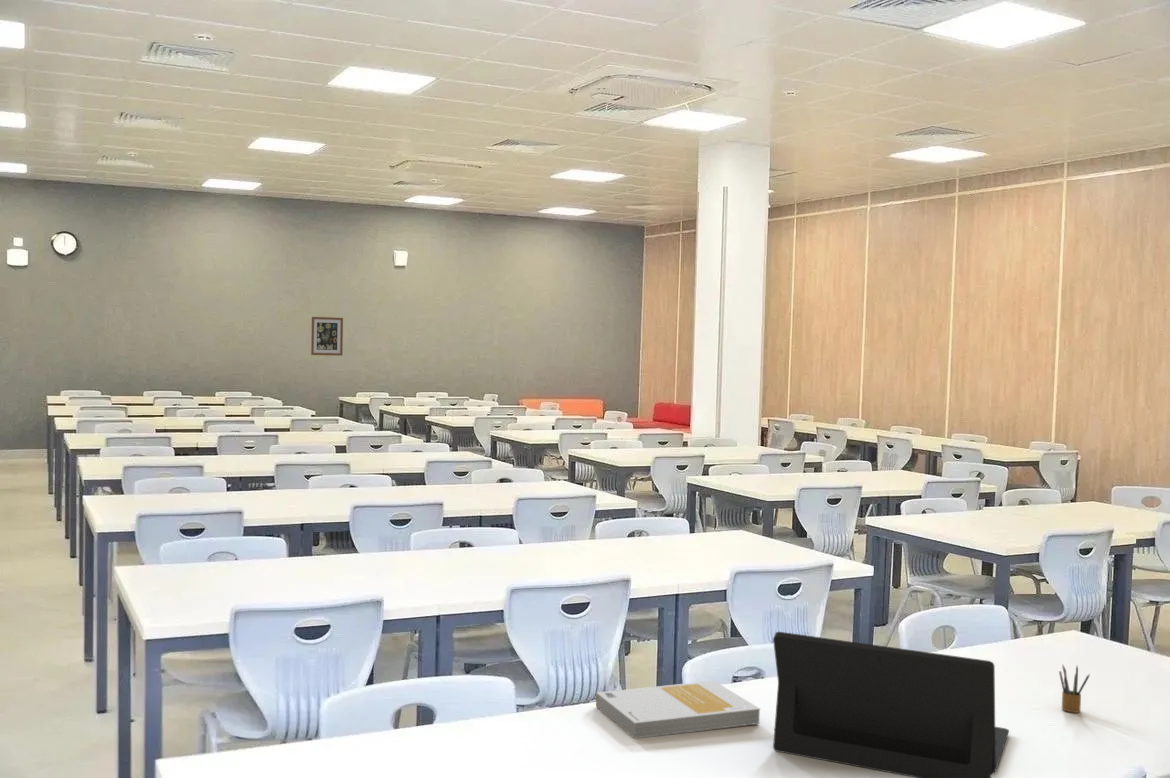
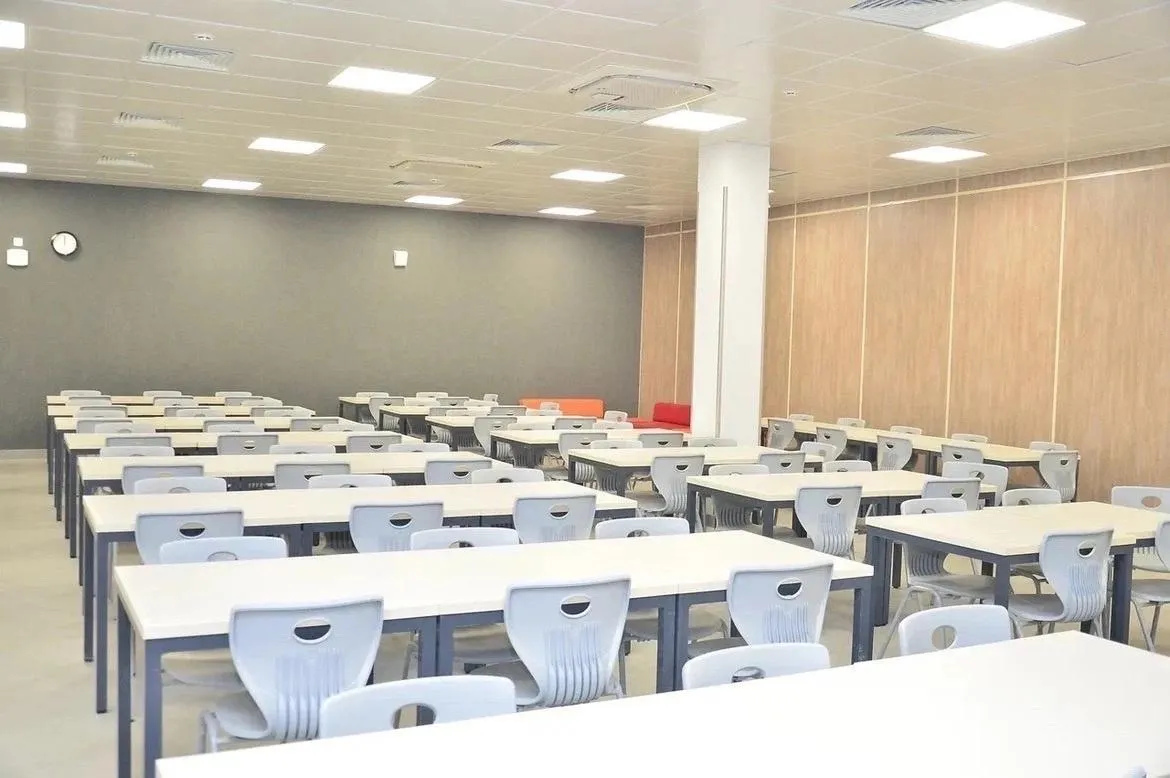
- pencil box [1058,664,1091,714]
- book [595,680,761,739]
- wall art [310,316,344,357]
- laptop [772,631,1010,778]
